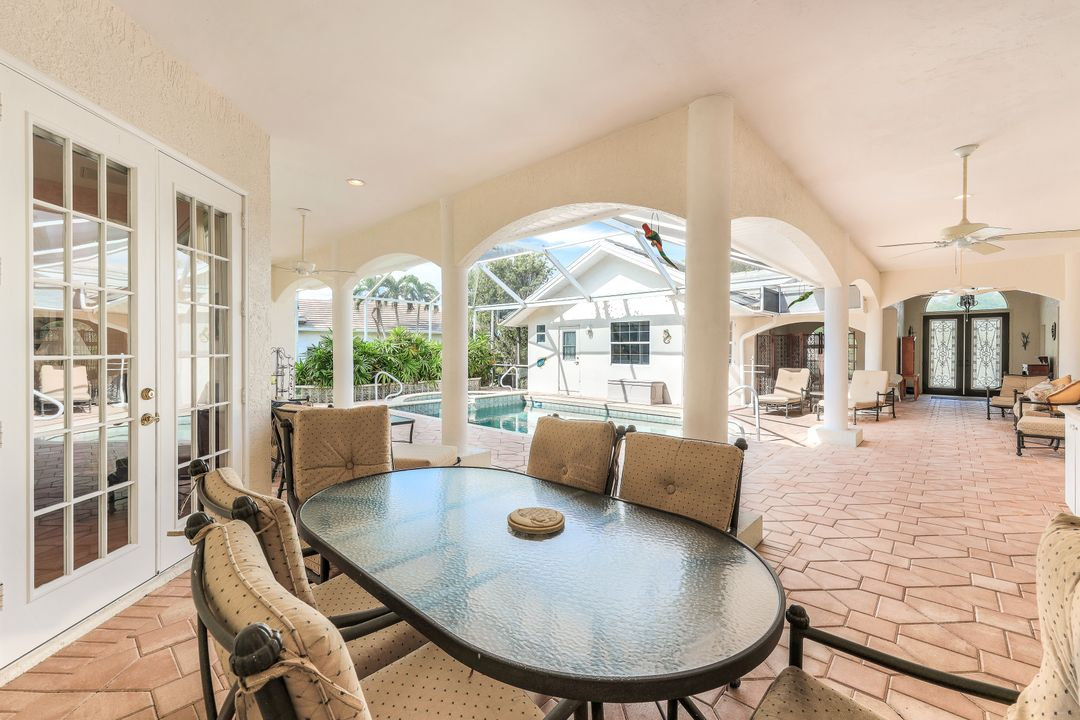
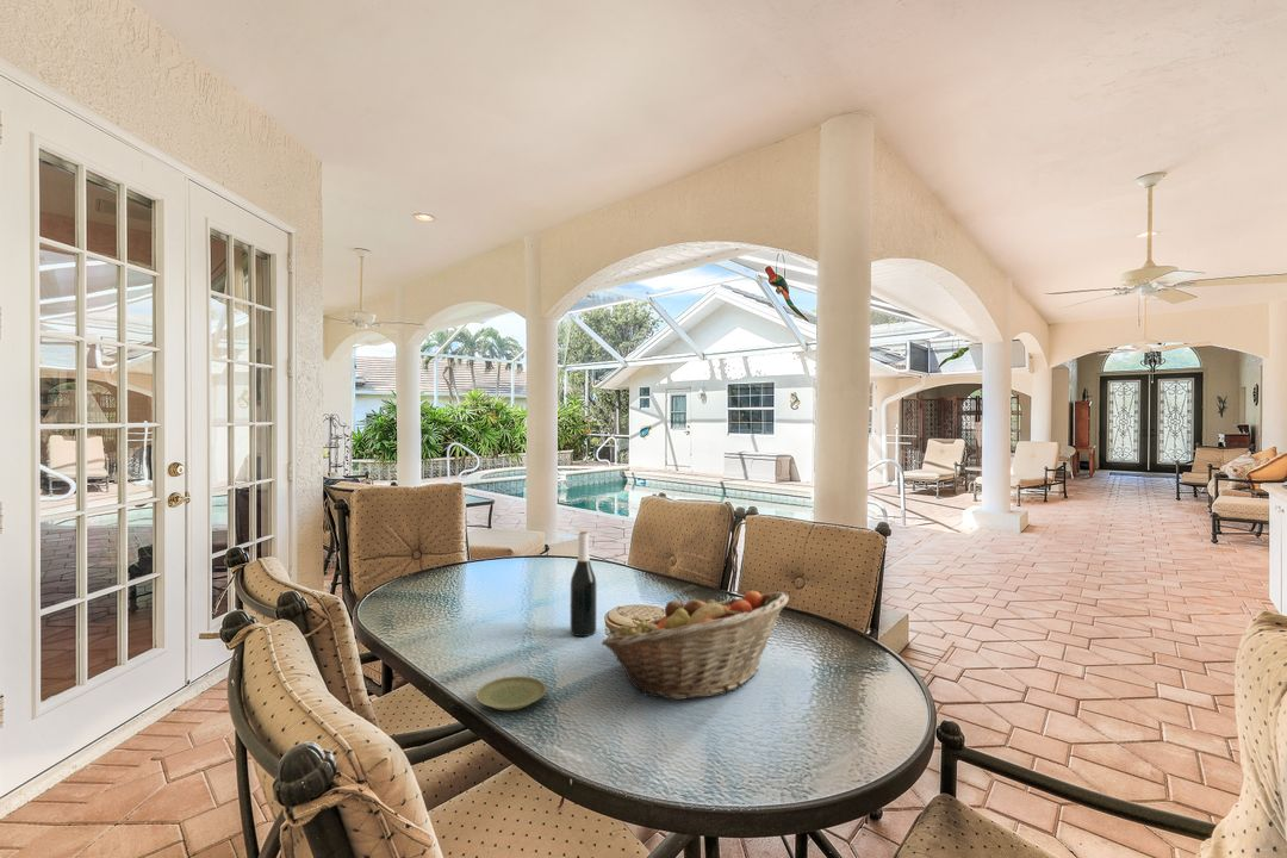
+ wine bottle [570,530,597,638]
+ fruit basket [601,590,790,701]
+ plate [475,674,548,711]
